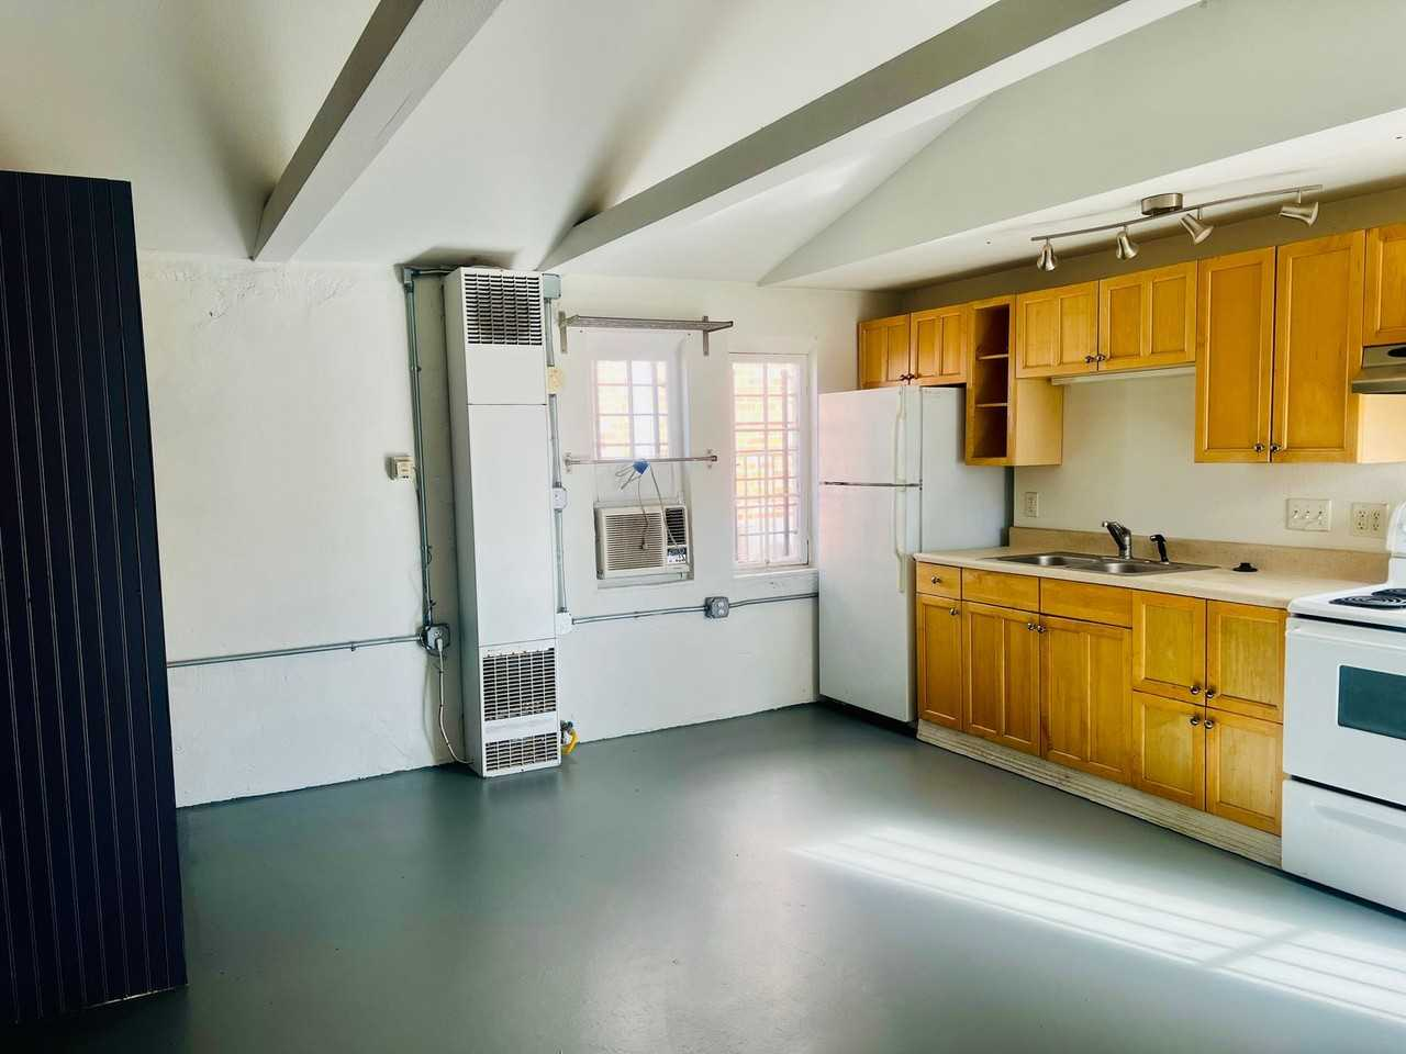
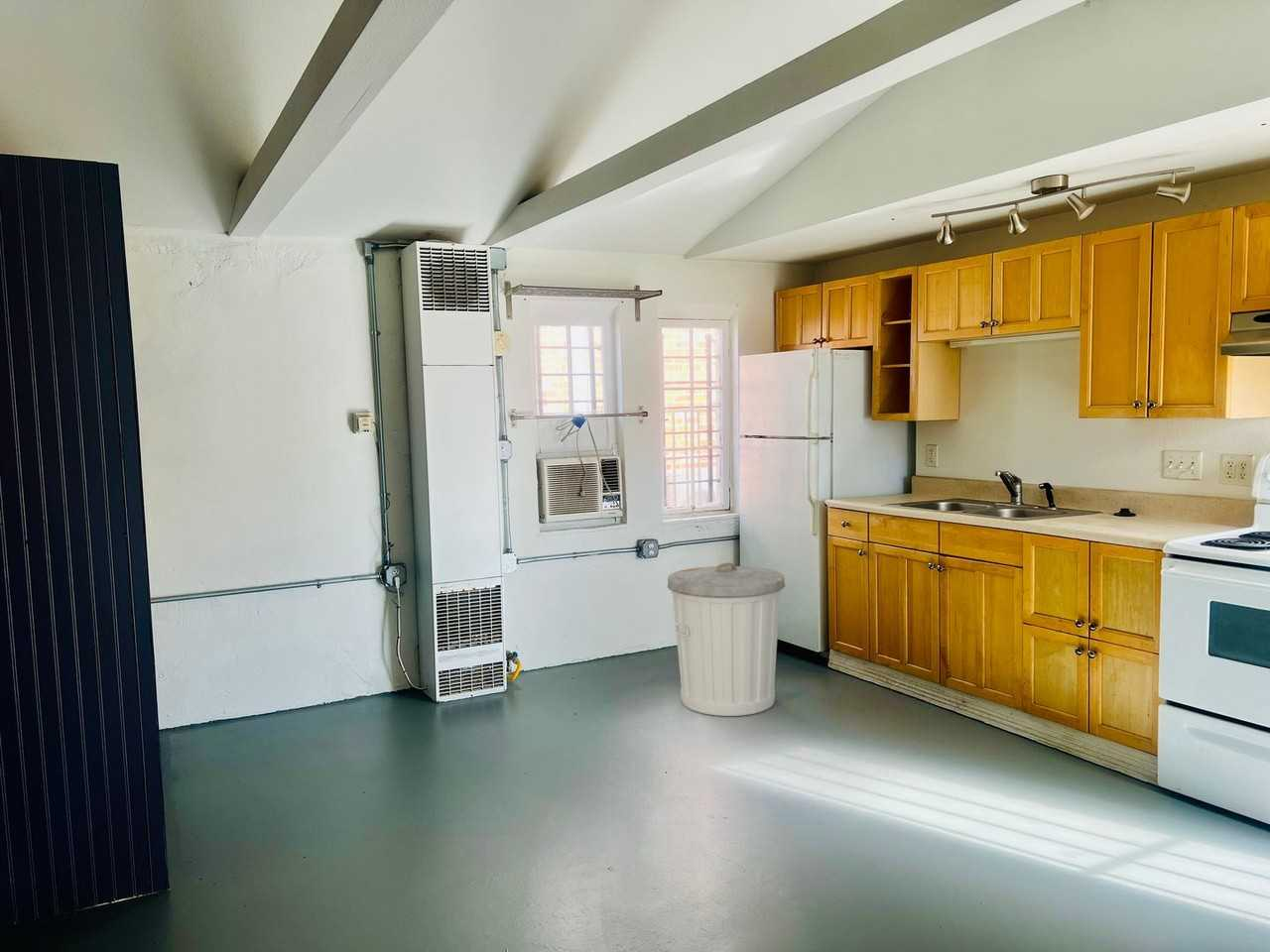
+ trash can [667,562,786,717]
